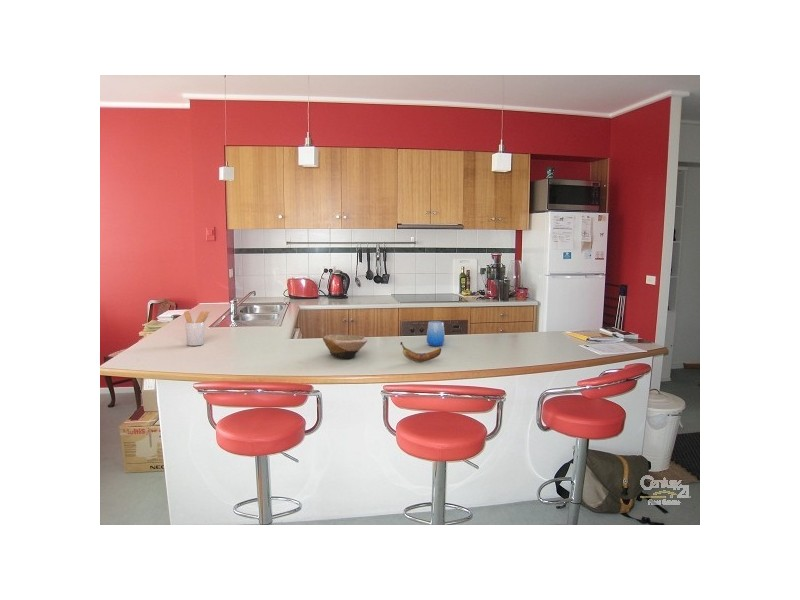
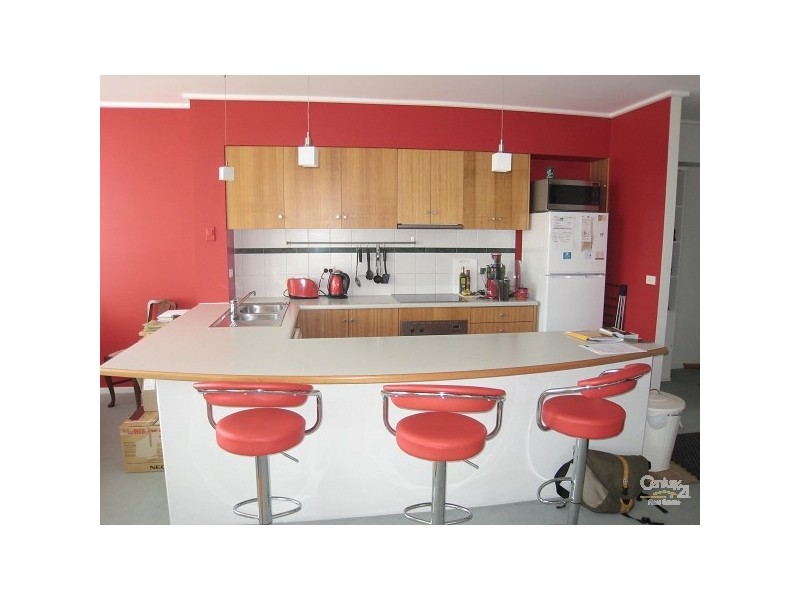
- cup [426,320,446,347]
- bowl [322,334,368,359]
- banana [400,341,442,363]
- utensil holder [183,310,211,347]
